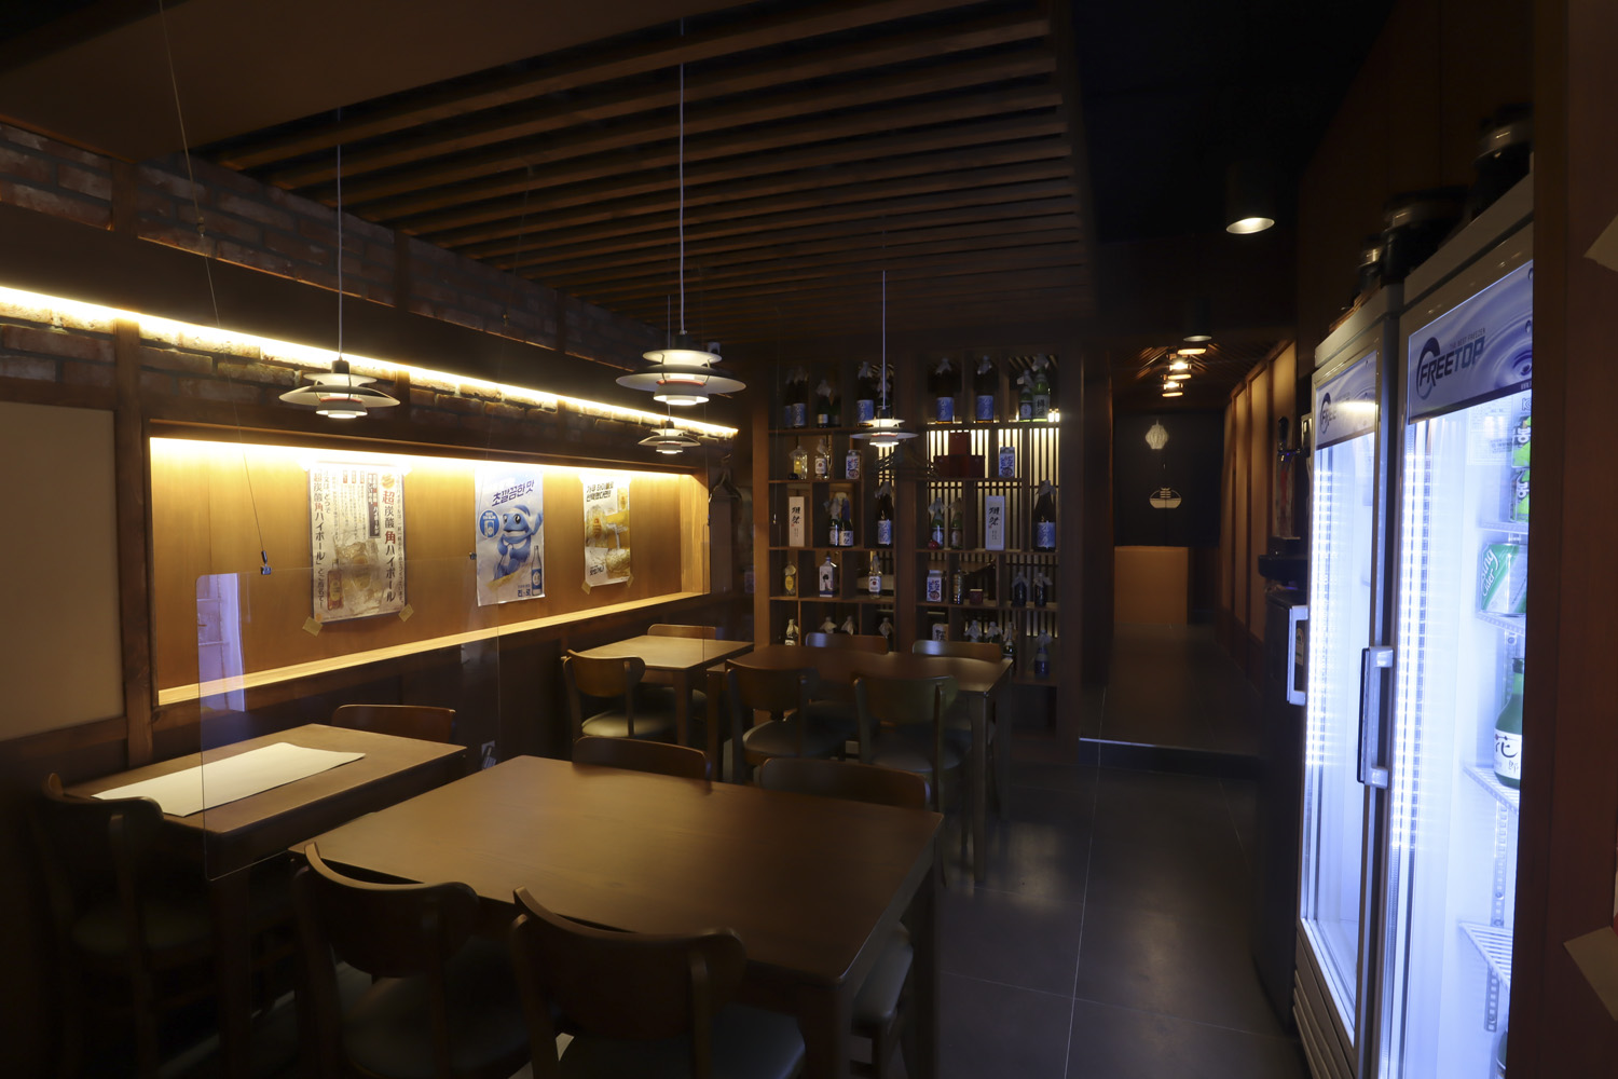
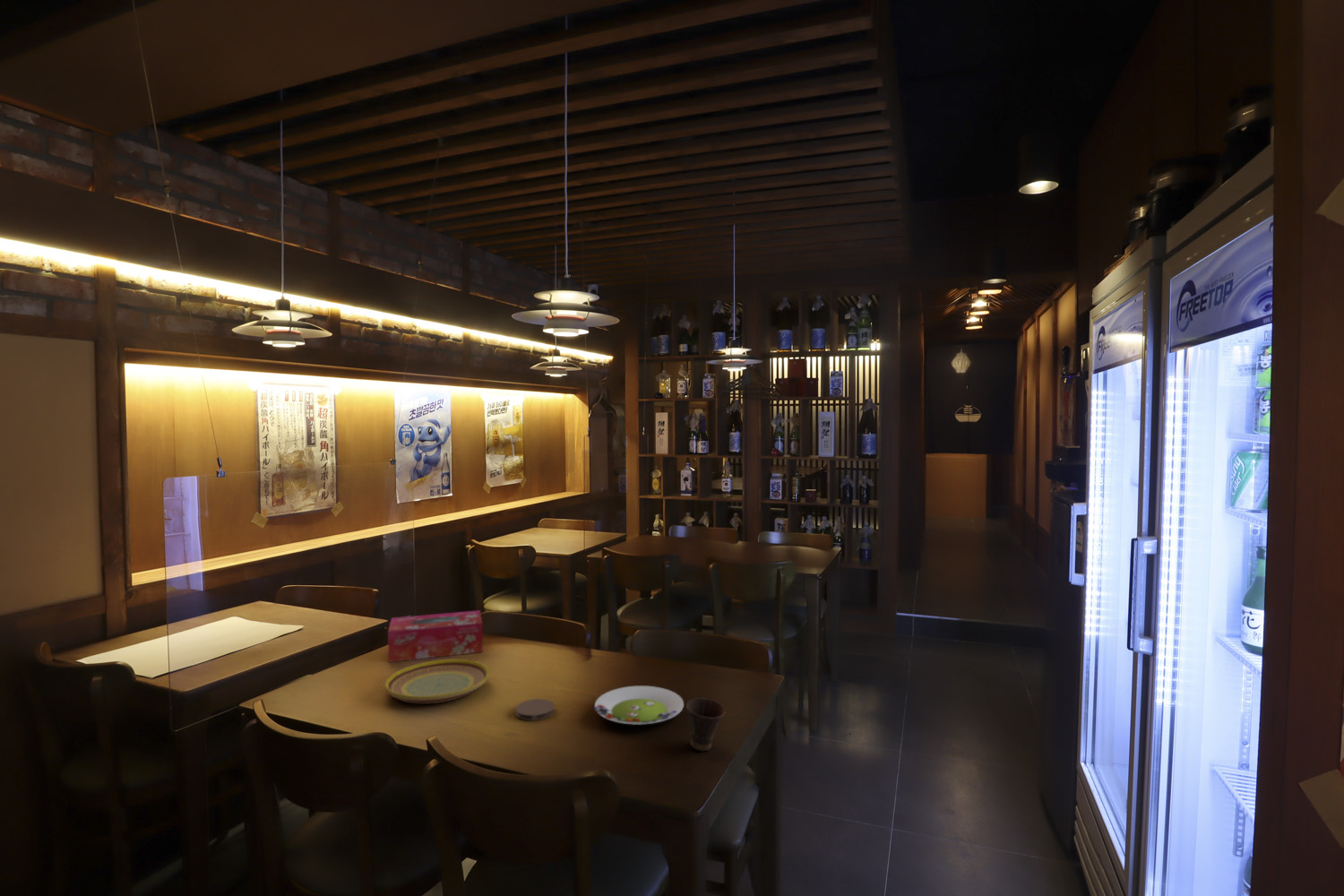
+ tissue box [387,609,484,663]
+ plate [384,659,490,704]
+ salad plate [593,685,685,726]
+ cup [685,697,727,752]
+ coaster [515,698,556,721]
